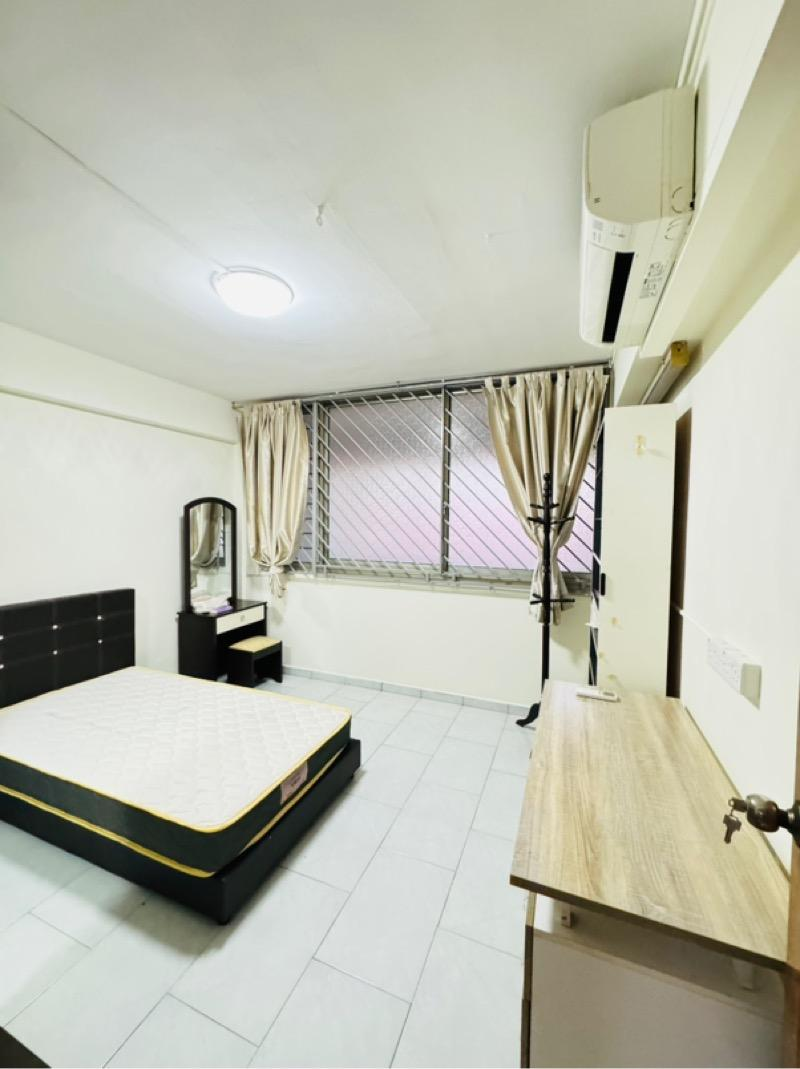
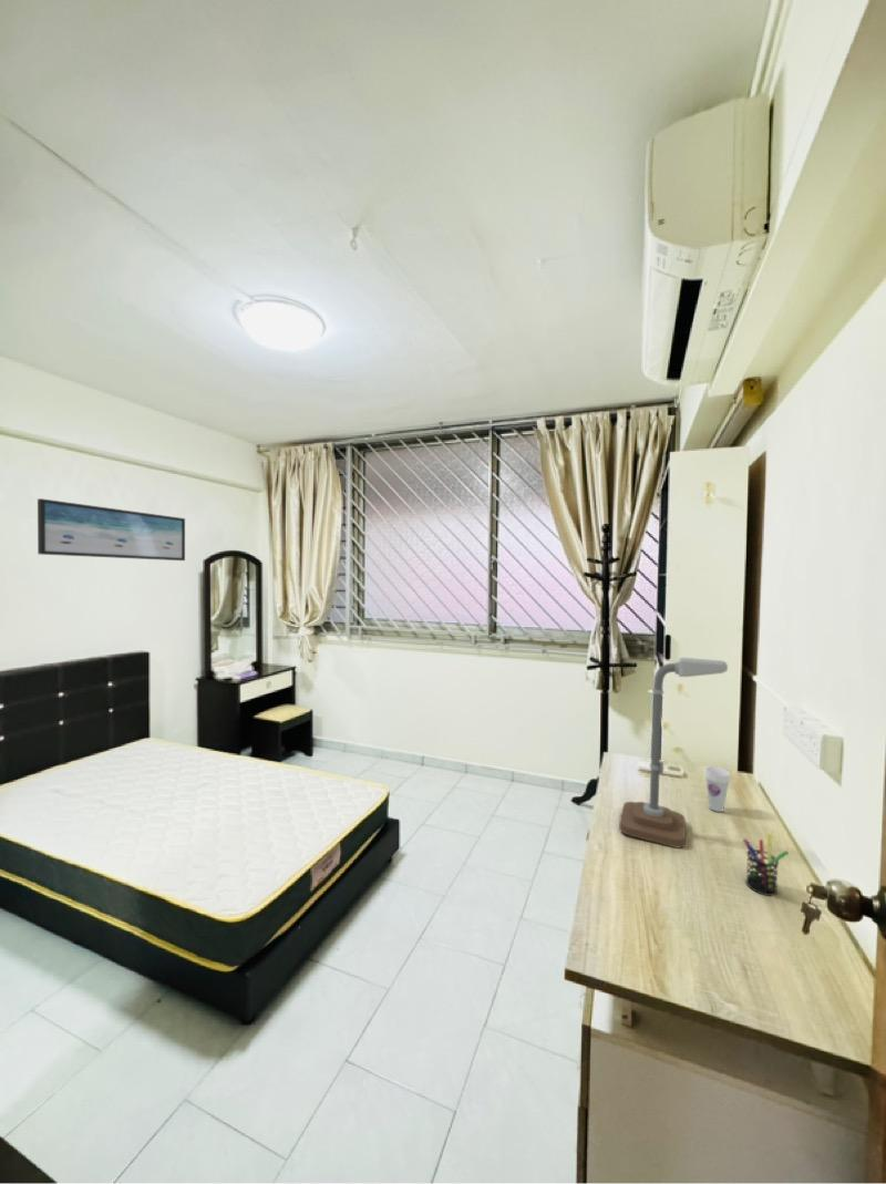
+ desk lamp [618,657,729,848]
+ wall art [37,497,186,562]
+ pen holder [742,833,790,897]
+ cup [704,765,731,813]
